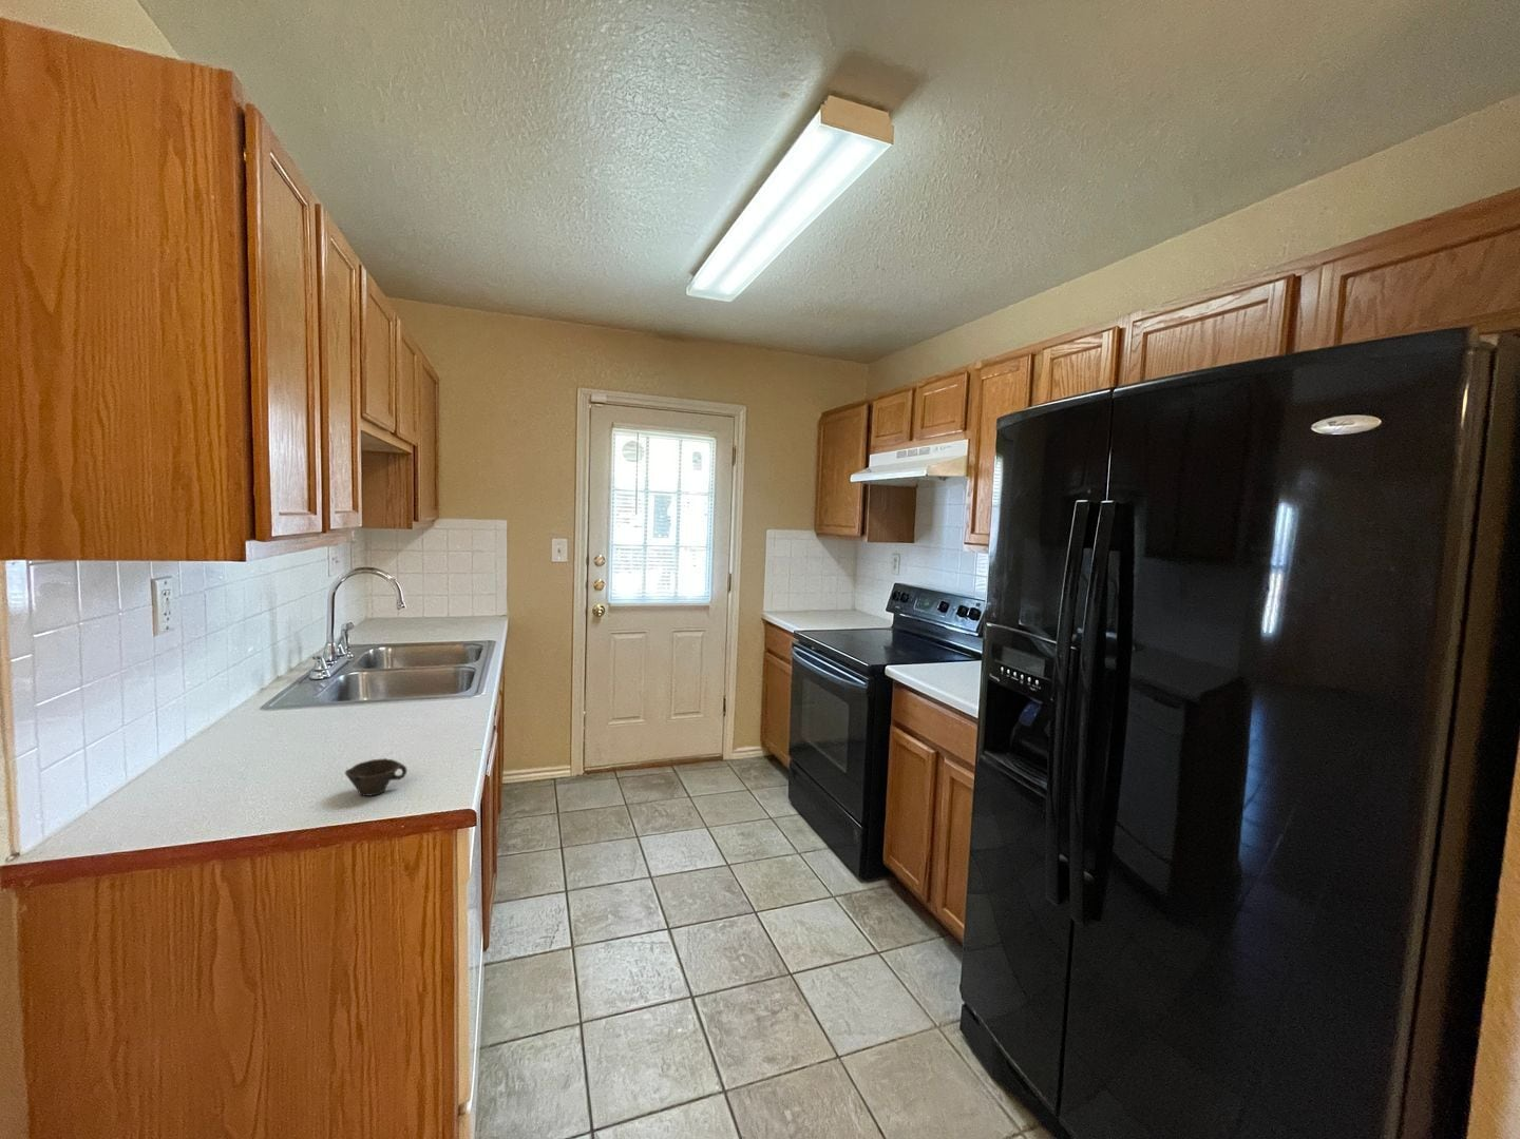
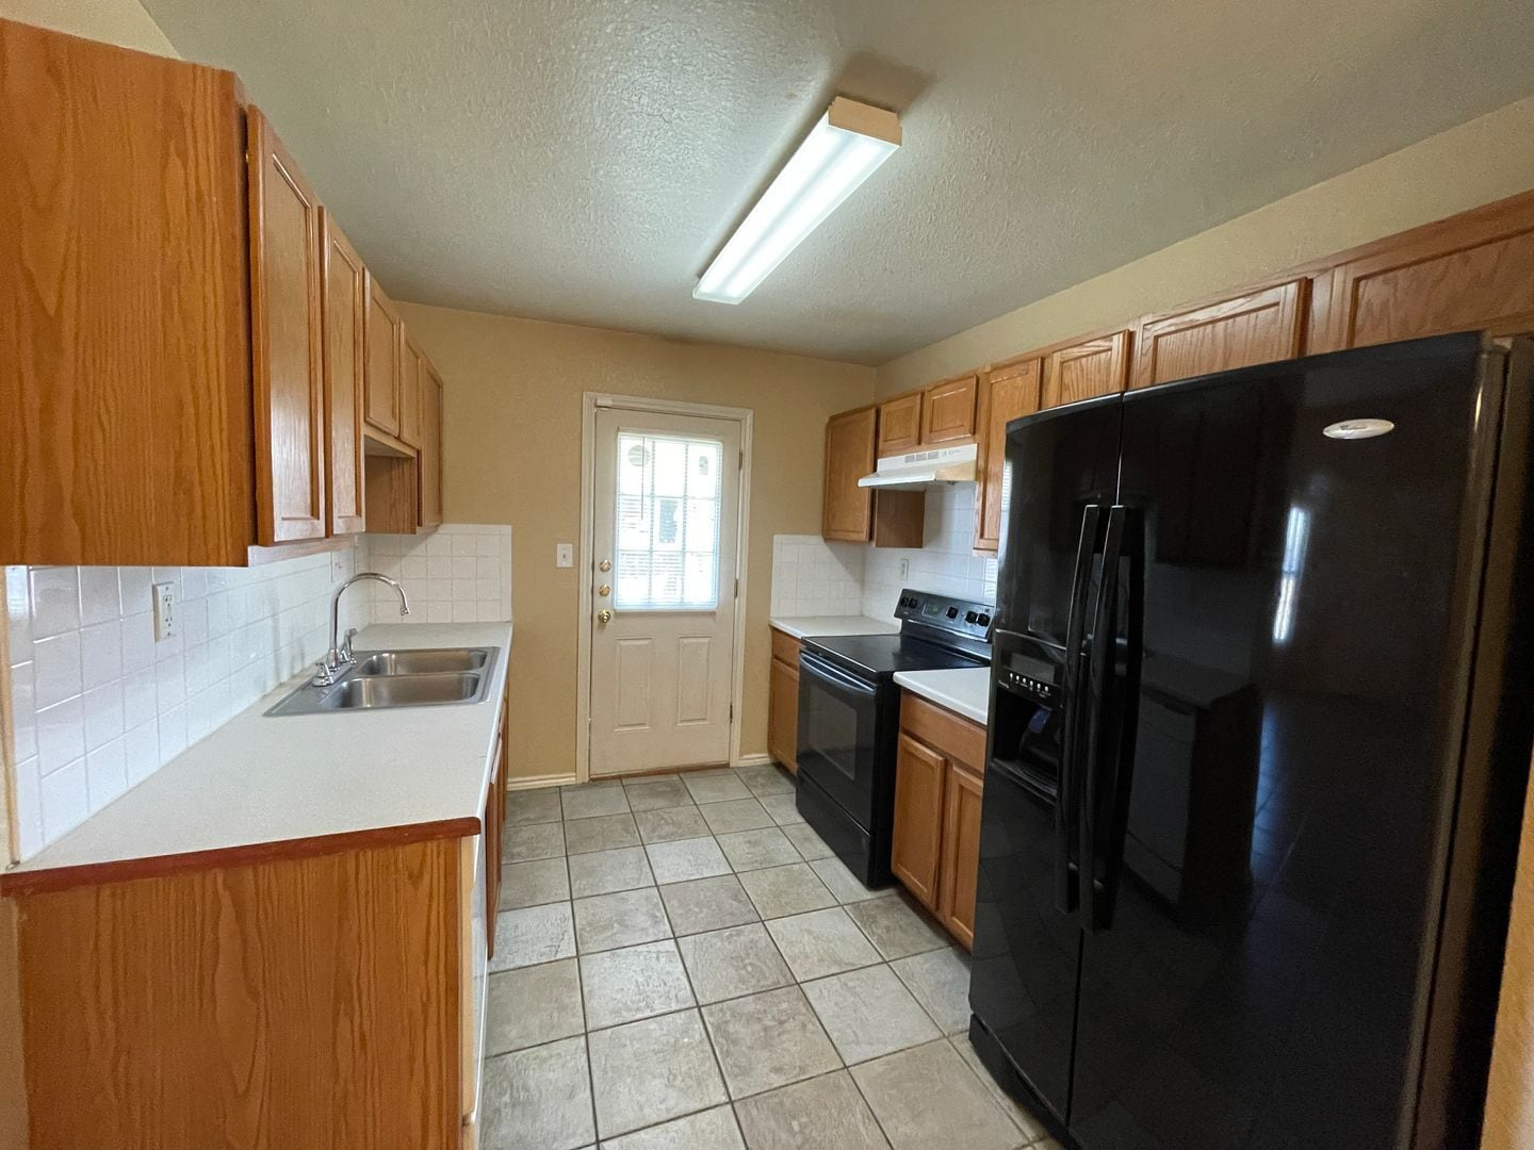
- cup [345,757,408,797]
